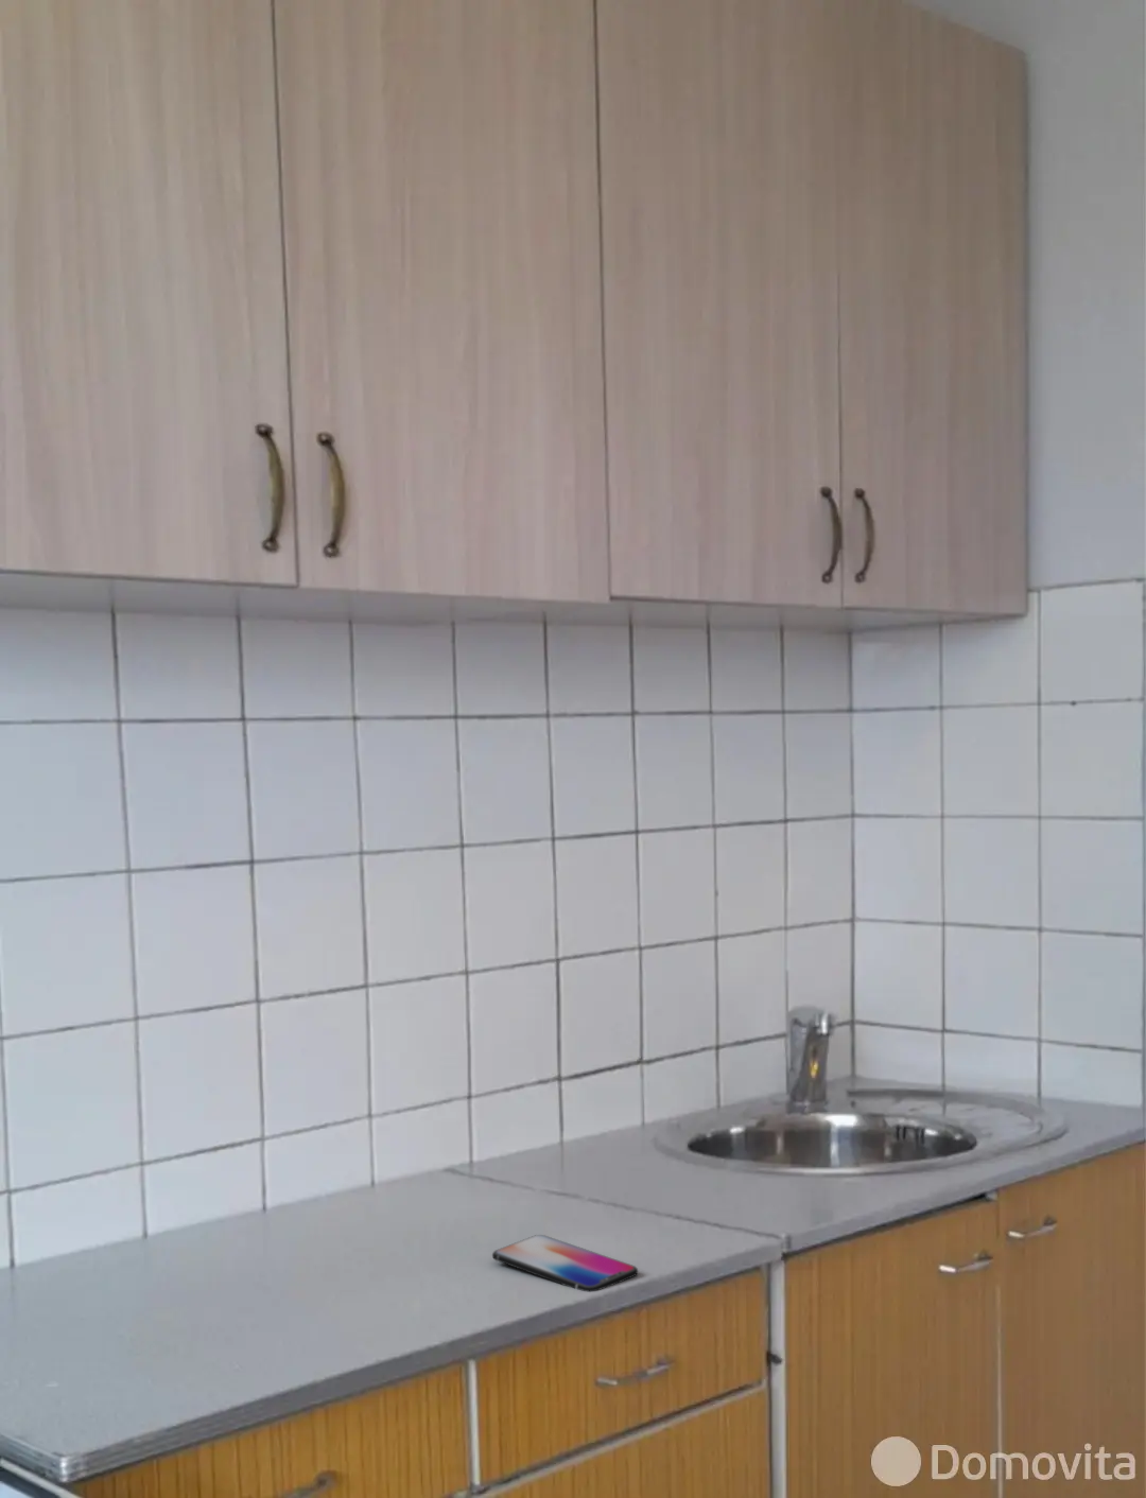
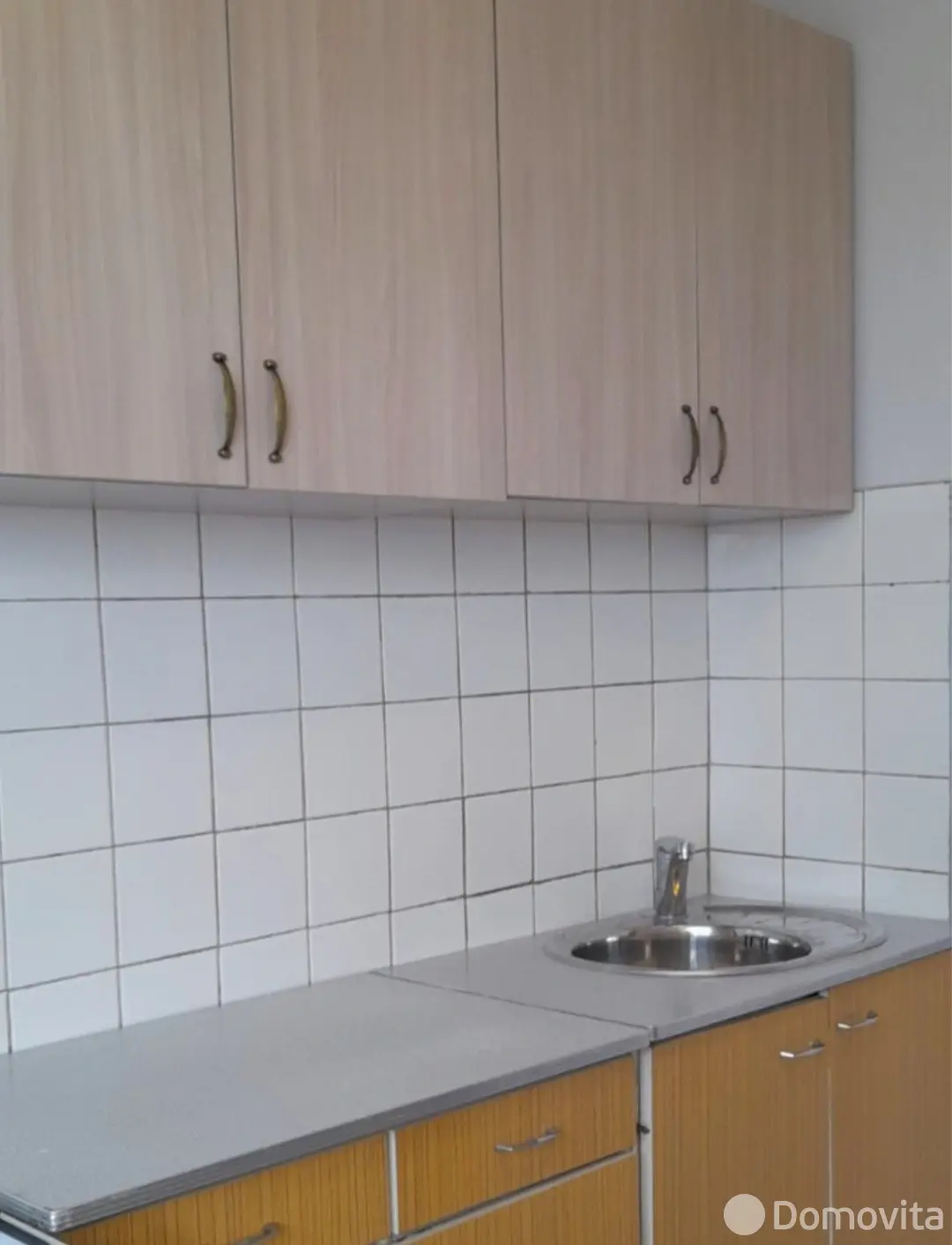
- smartphone [491,1233,639,1292]
